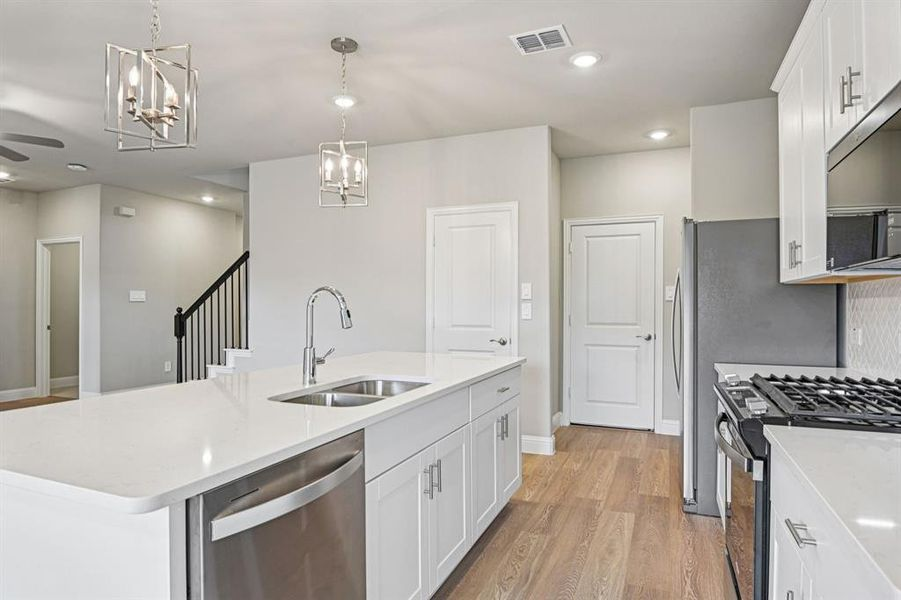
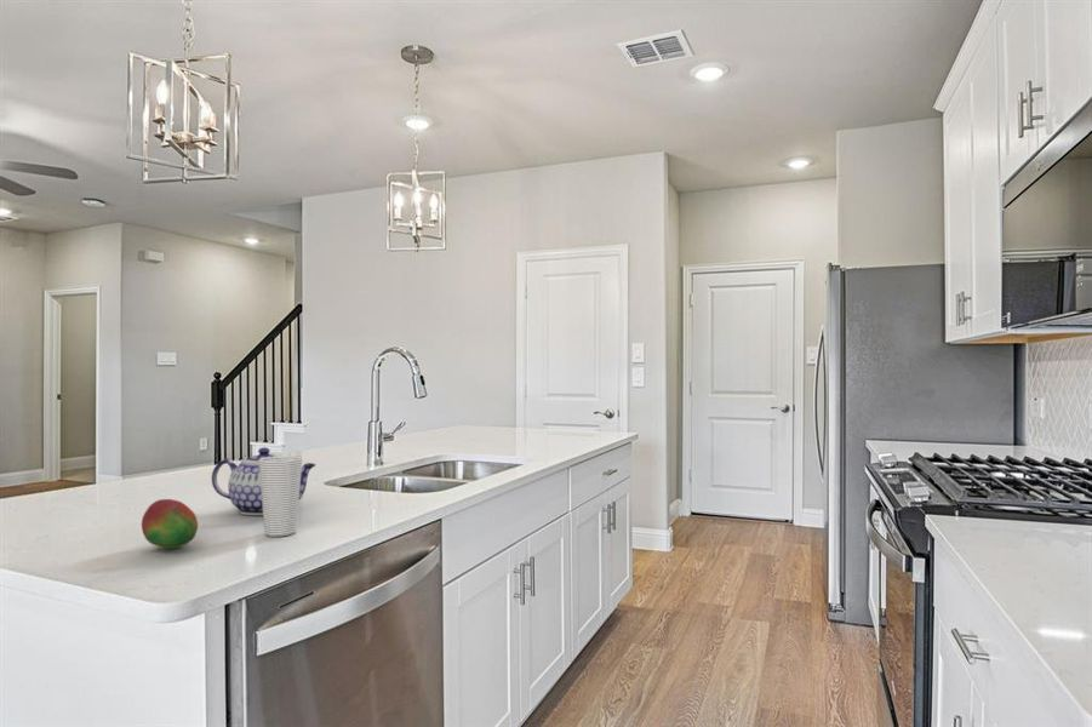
+ teapot [211,446,316,516]
+ cup [258,454,303,538]
+ fruit [141,498,199,550]
